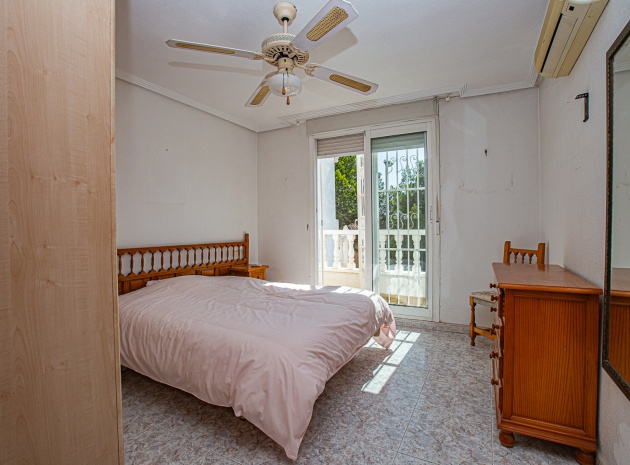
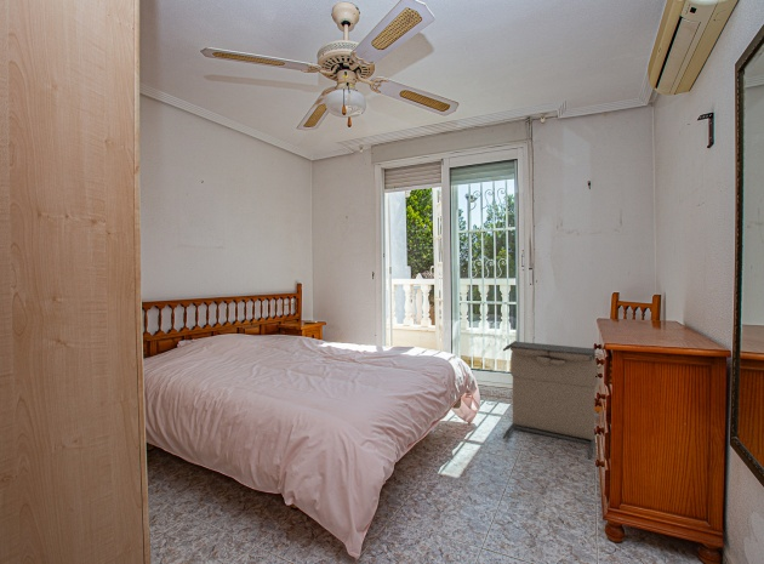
+ laundry hamper [502,340,599,460]
